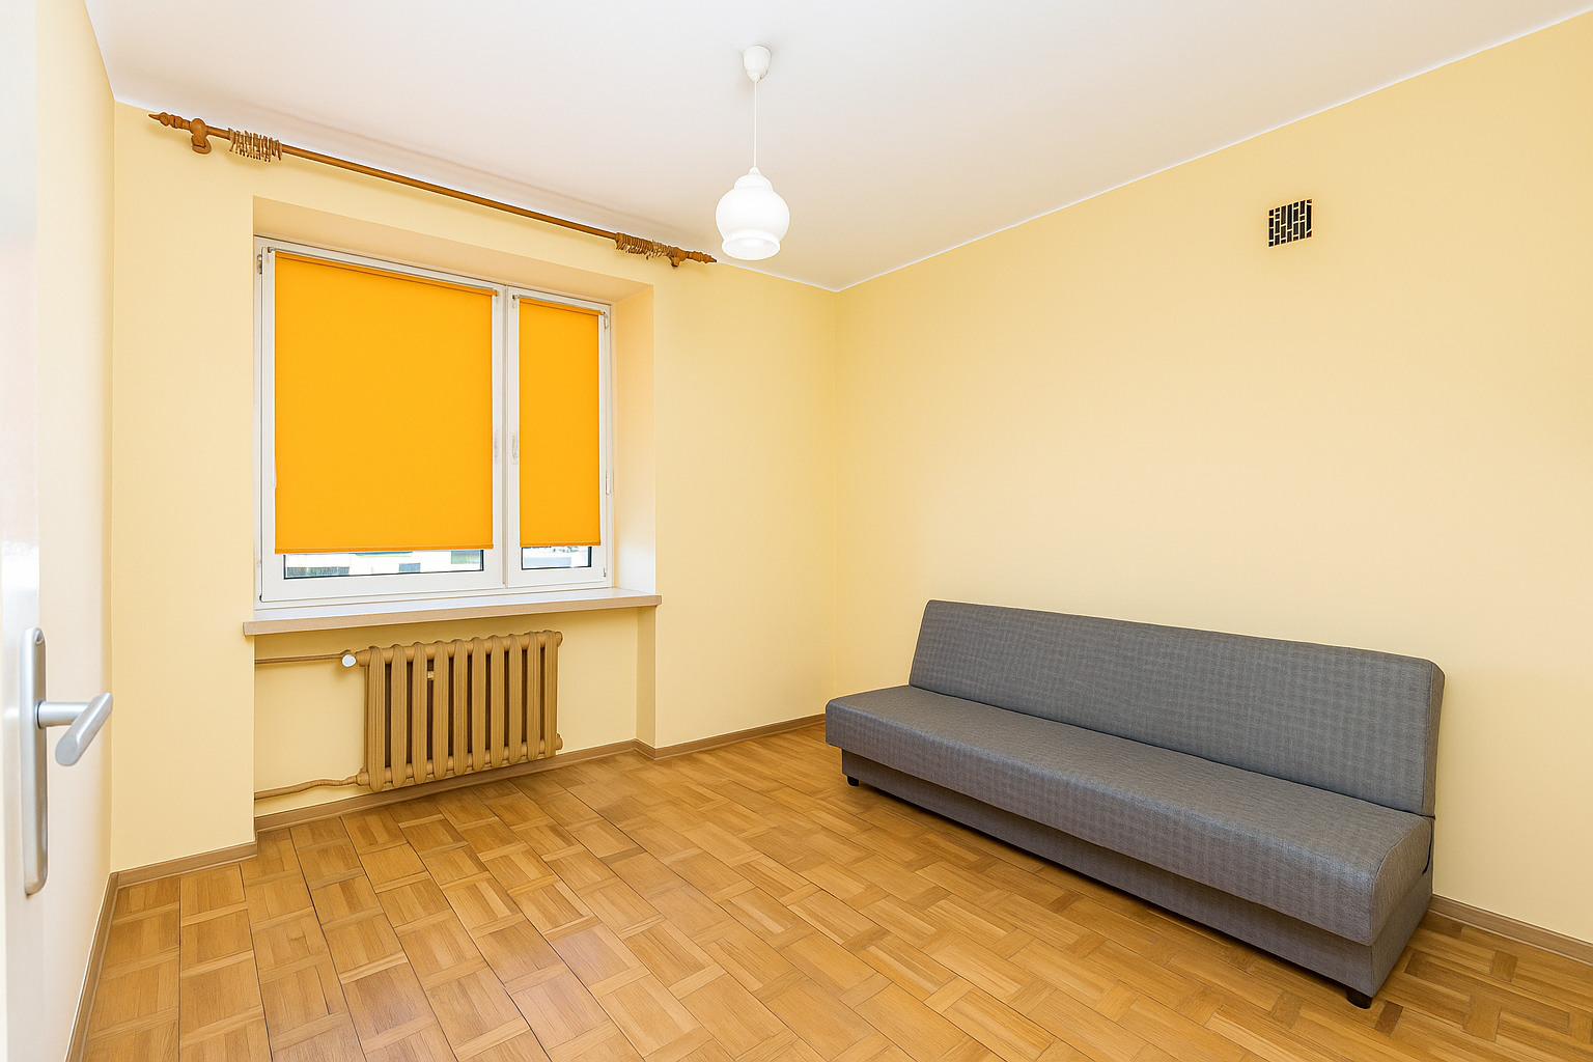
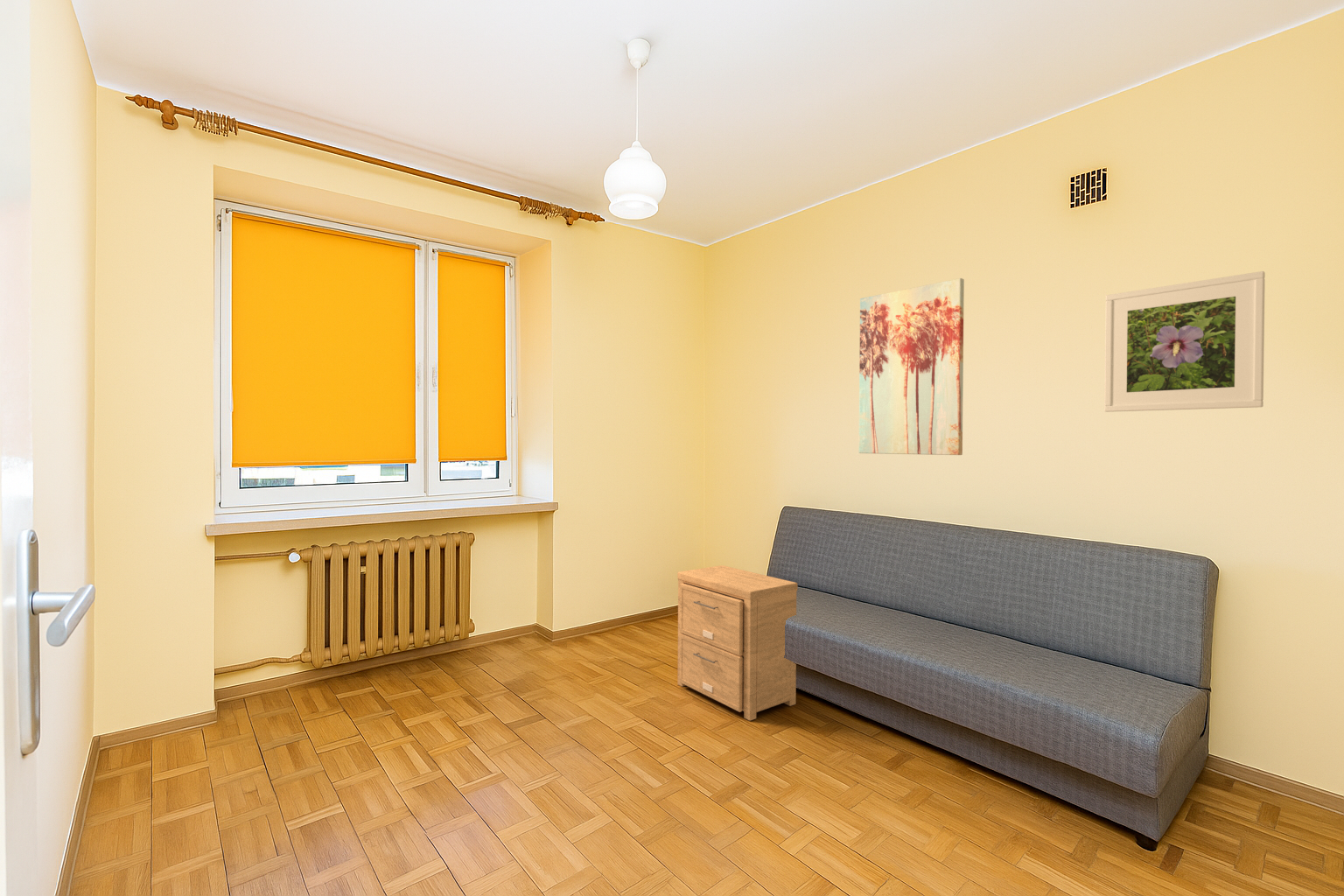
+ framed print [1103,270,1266,413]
+ side table [676,564,798,721]
+ wall art [858,277,965,456]
